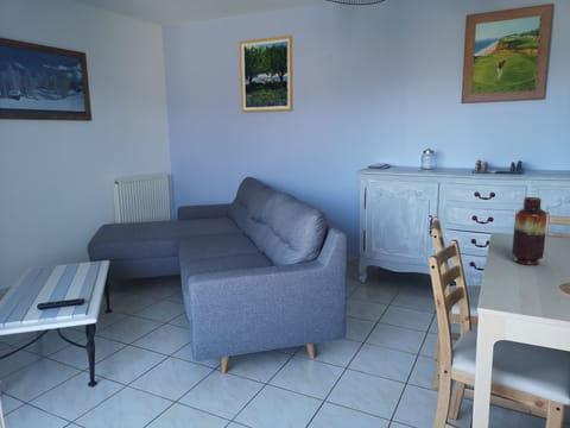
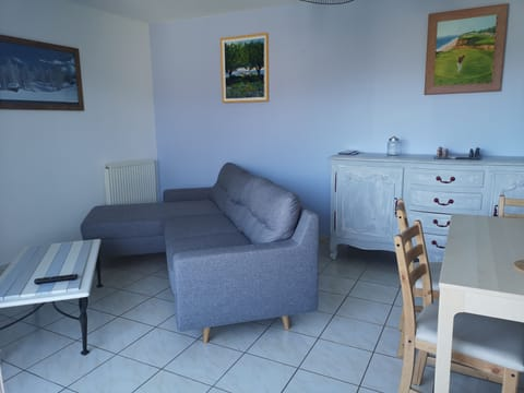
- vase [511,196,549,266]
